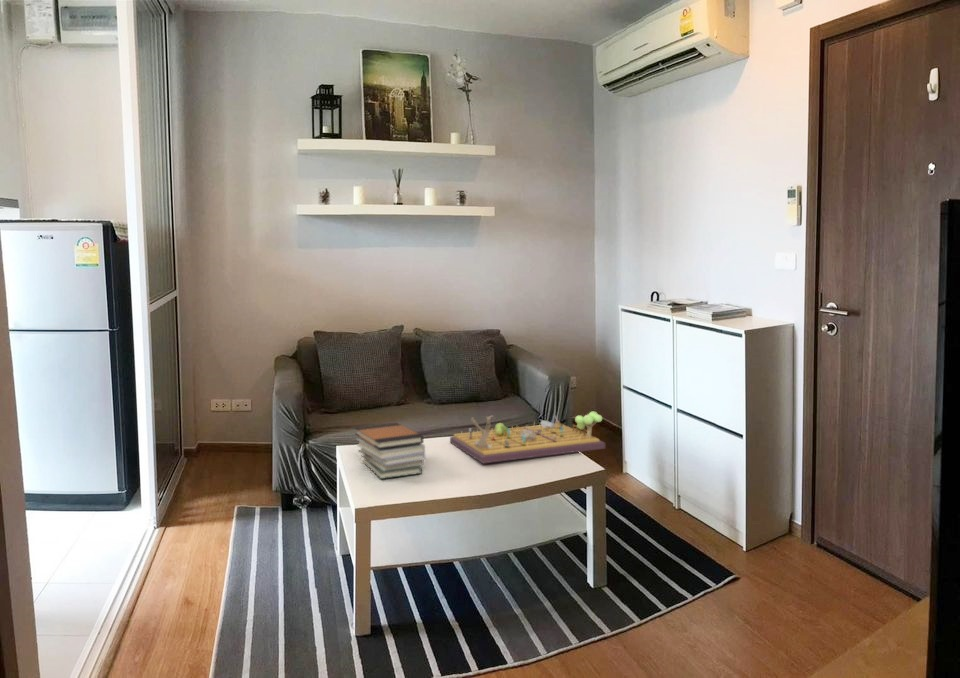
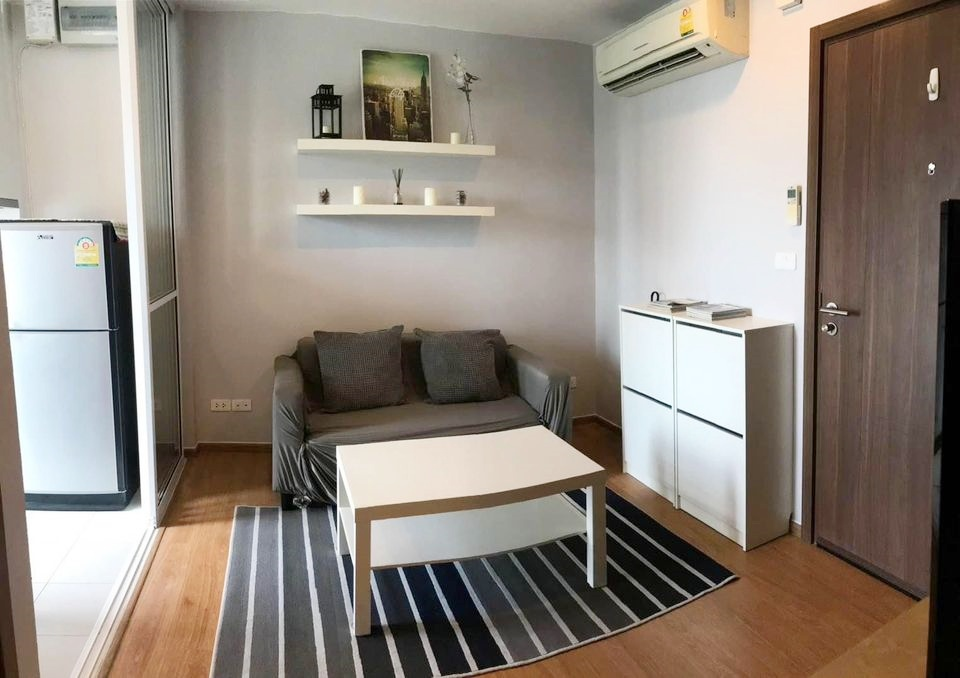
- gameboard [449,411,606,464]
- book stack [354,422,426,480]
